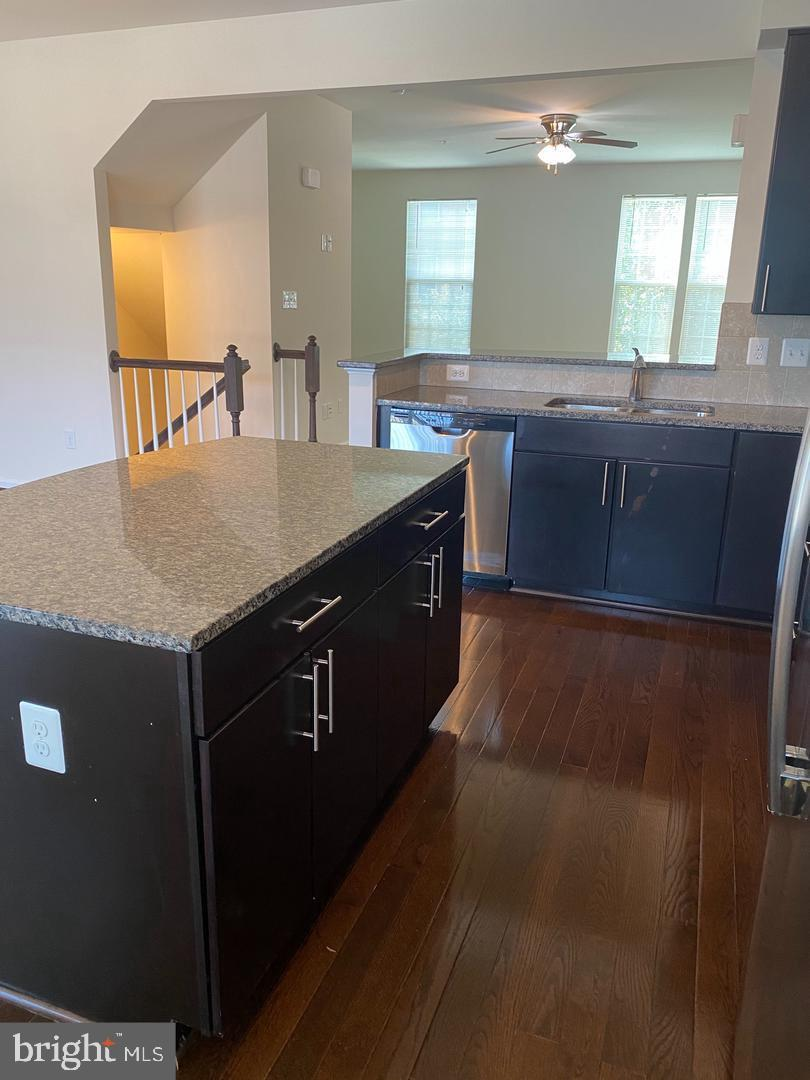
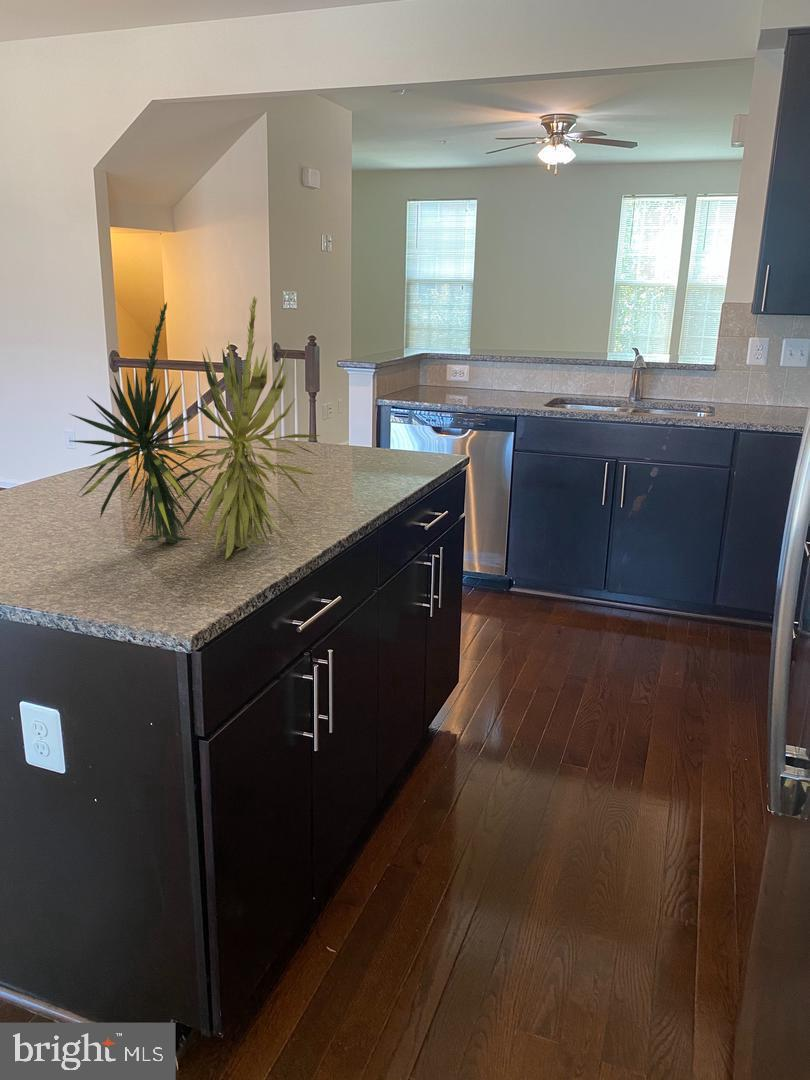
+ plant [67,295,322,560]
